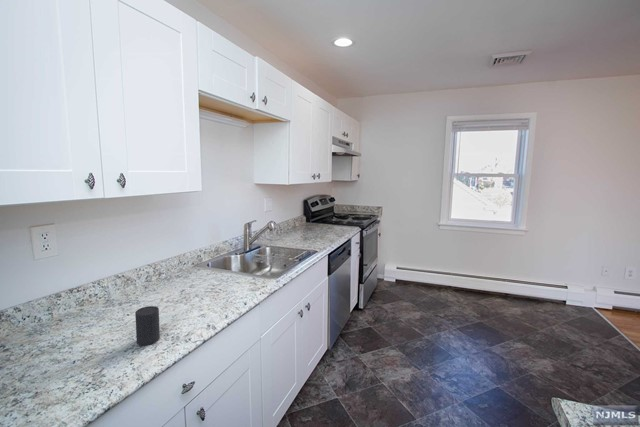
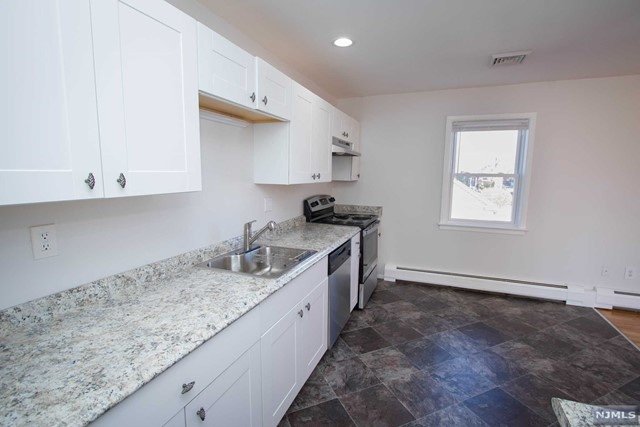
- cup [134,305,161,346]
